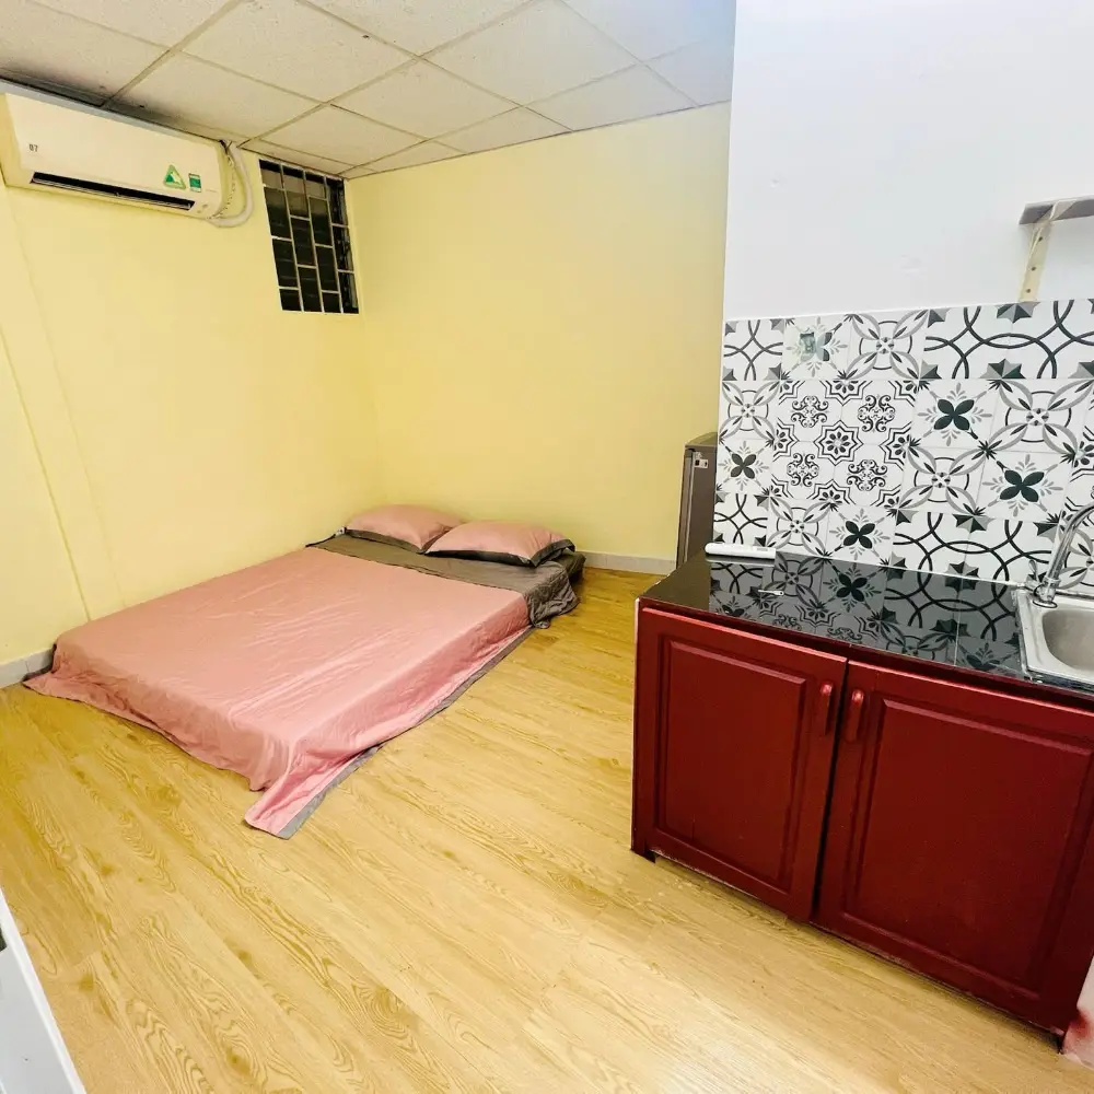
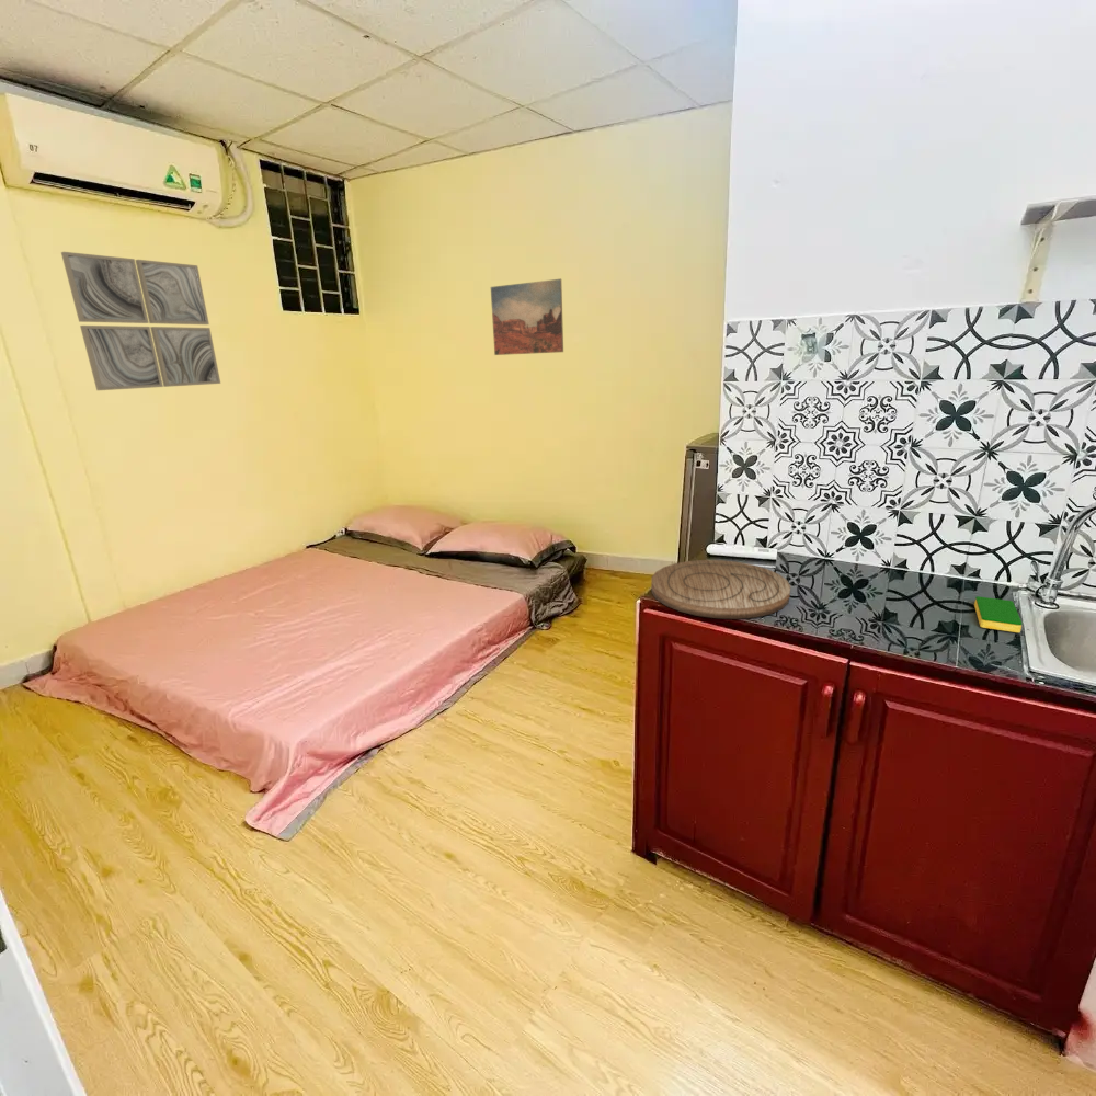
+ cutting board [650,559,791,620]
+ wall art [60,251,221,391]
+ wall art [490,278,564,356]
+ dish sponge [973,595,1024,633]
